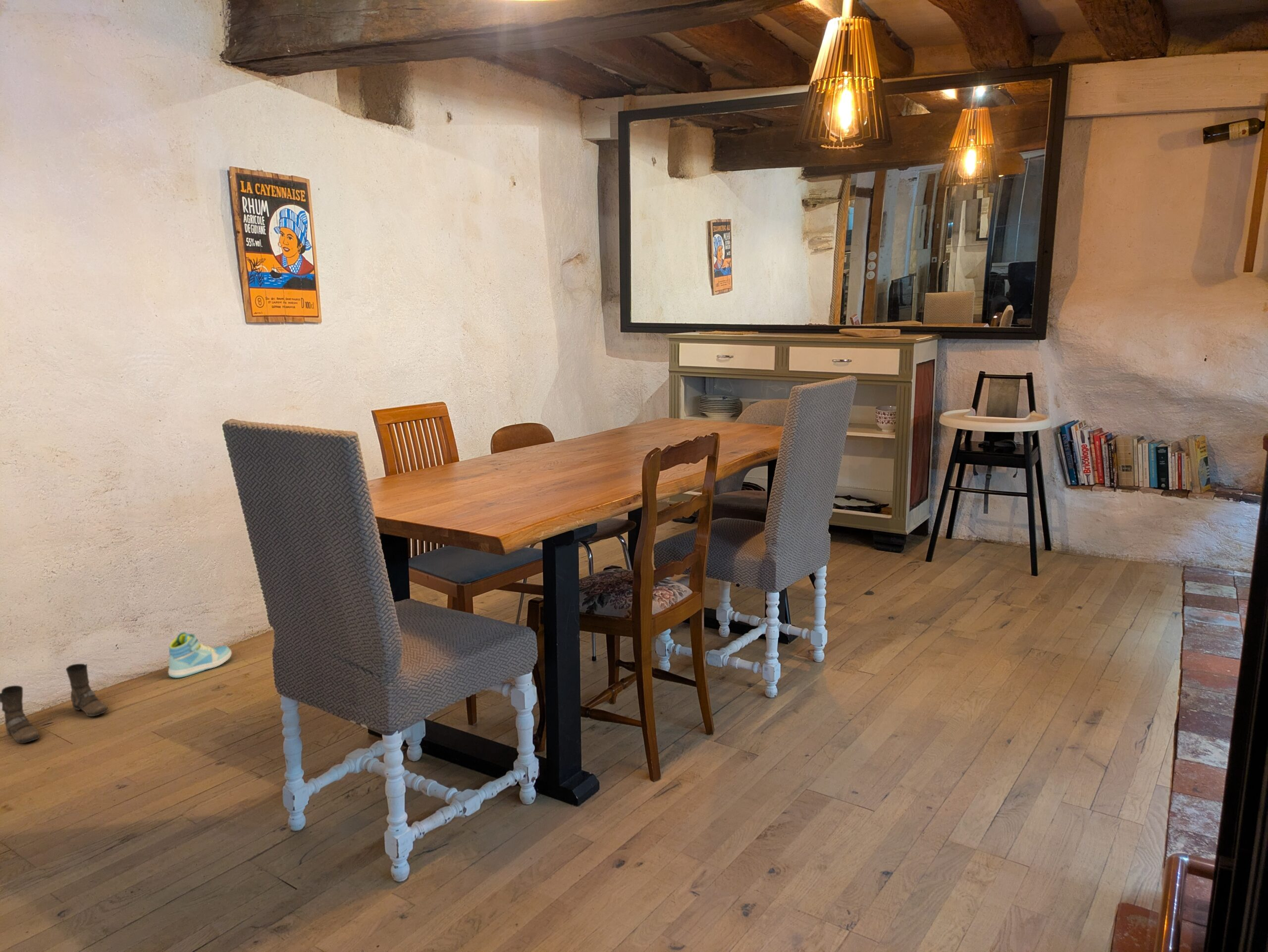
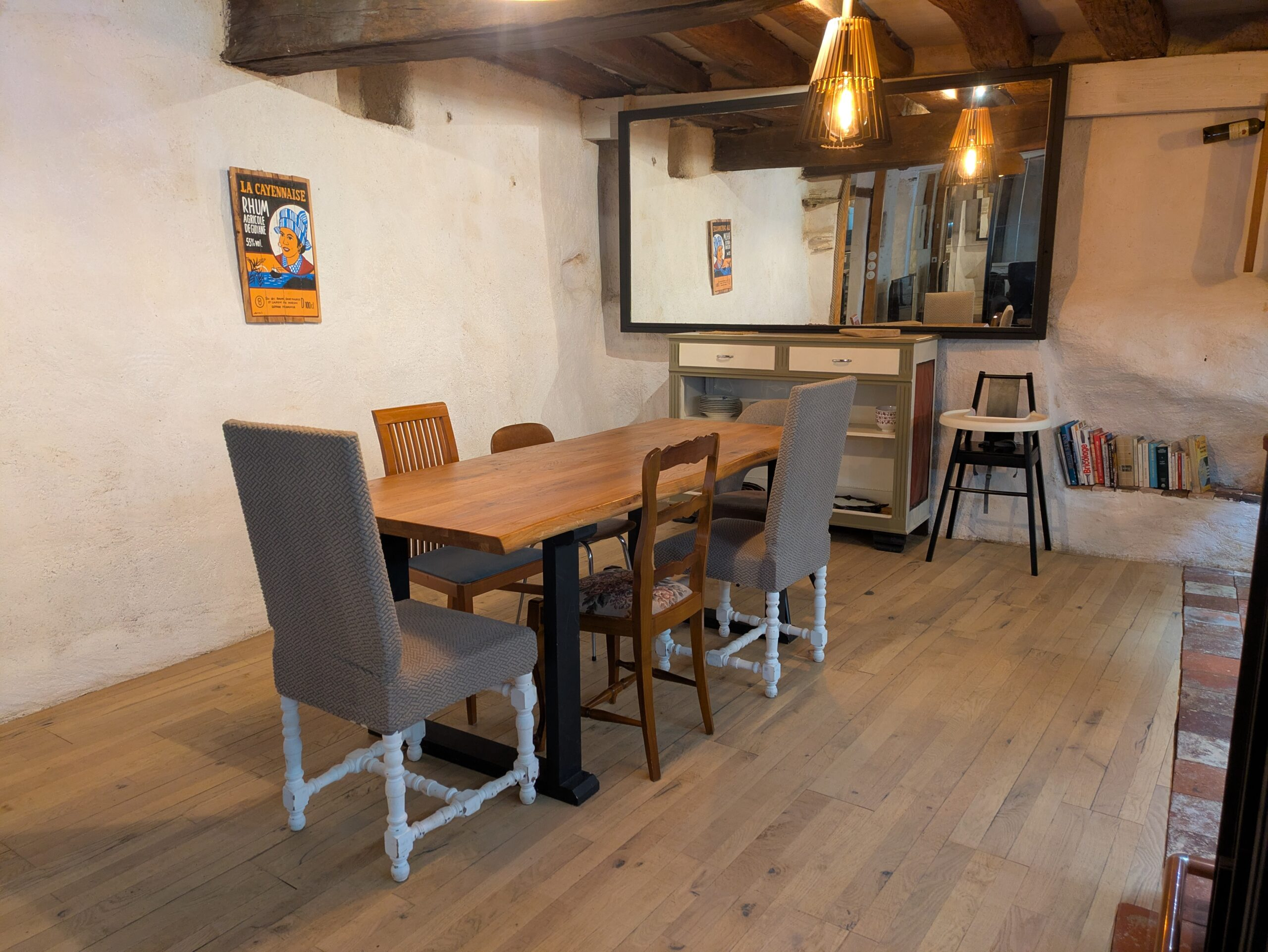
- sneaker [167,632,232,679]
- boots [0,663,108,744]
